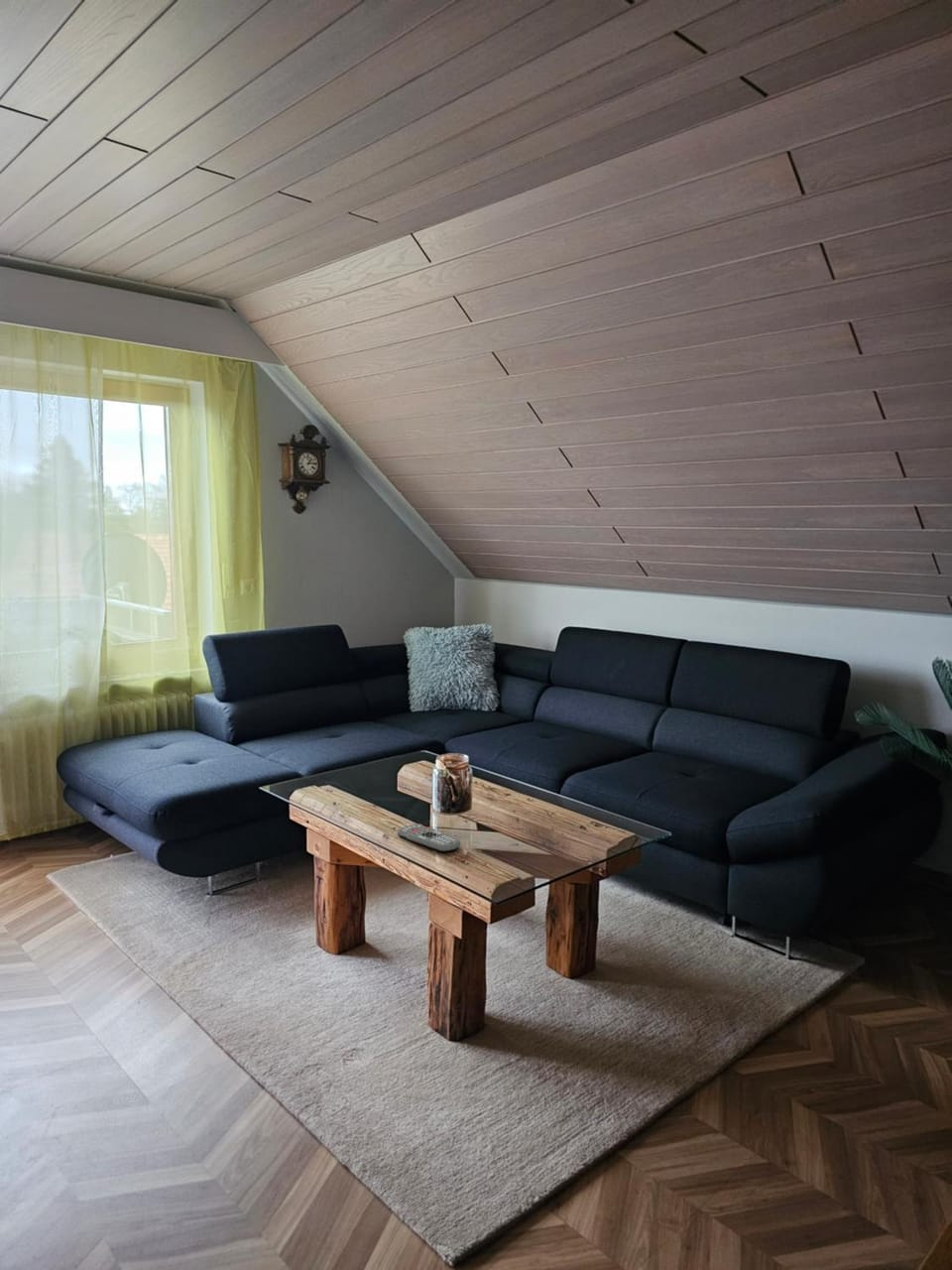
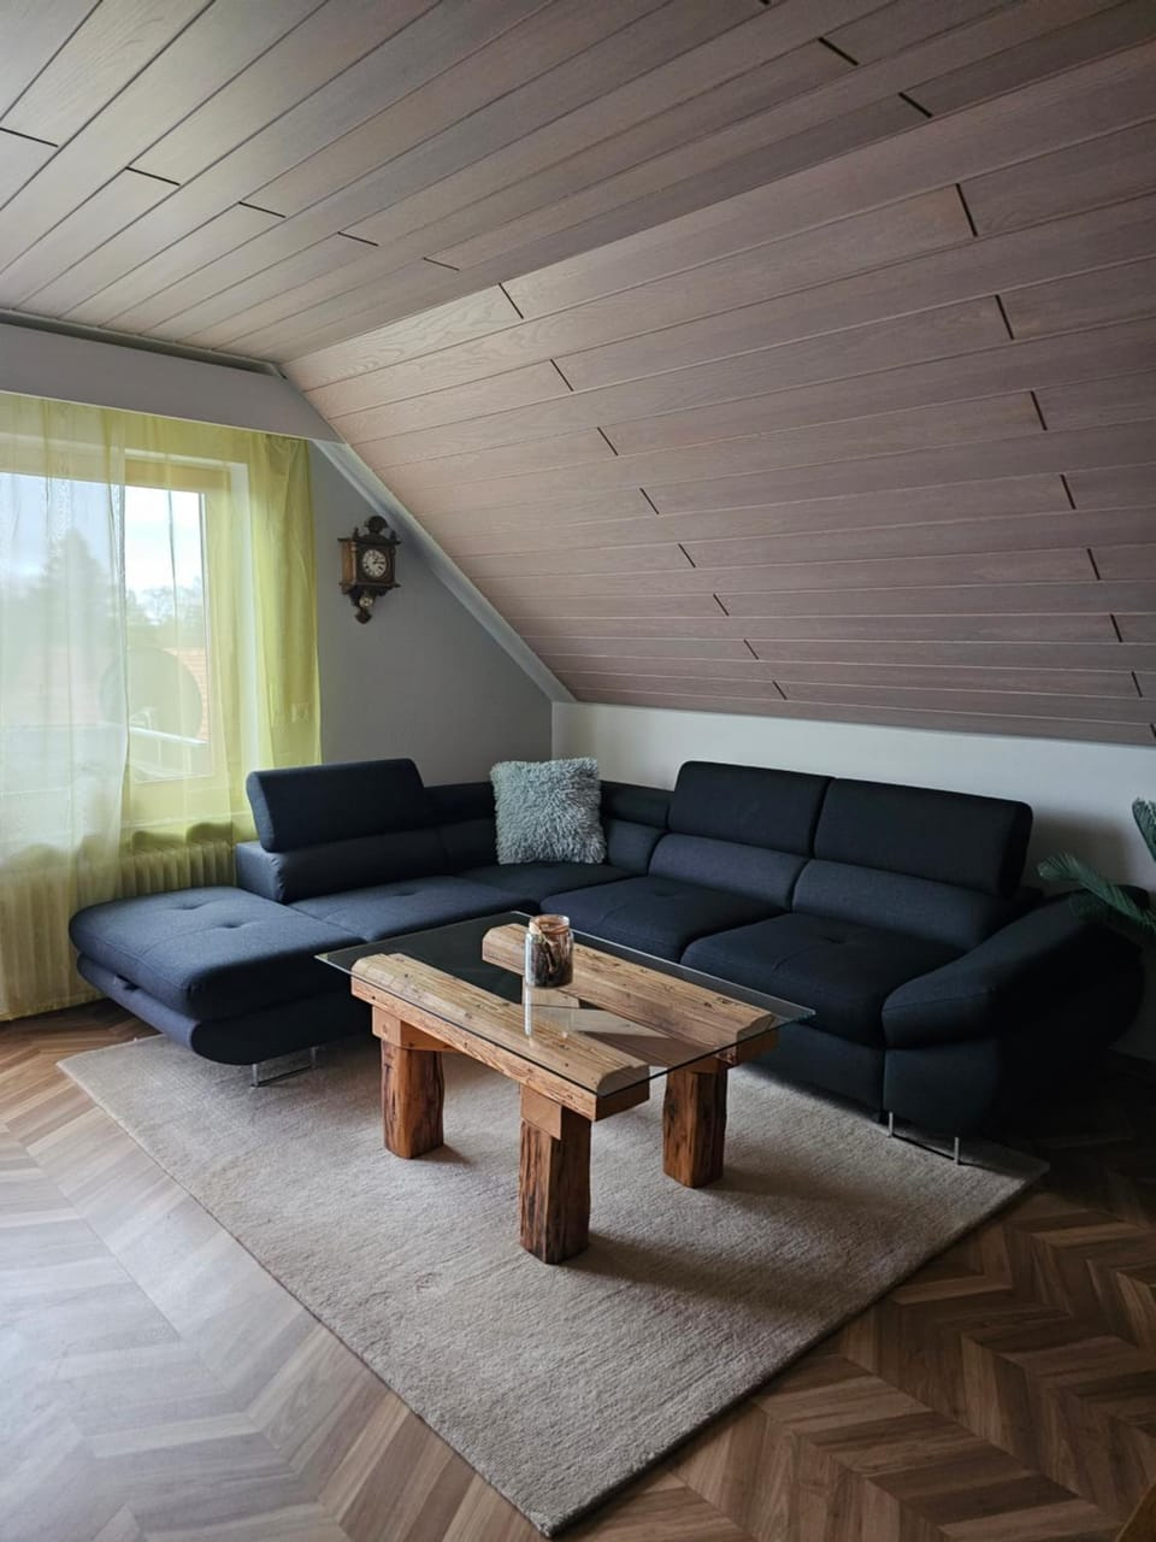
- remote control [397,823,461,853]
